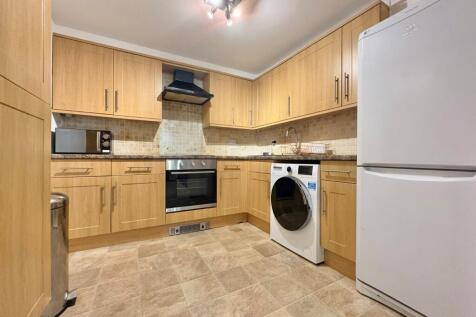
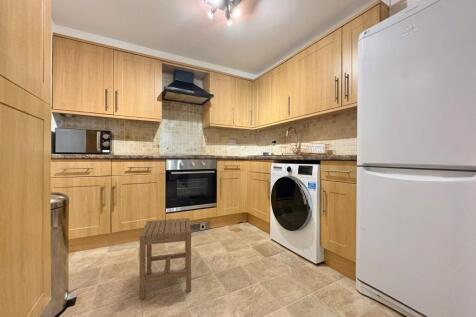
+ stool [138,217,192,300]
